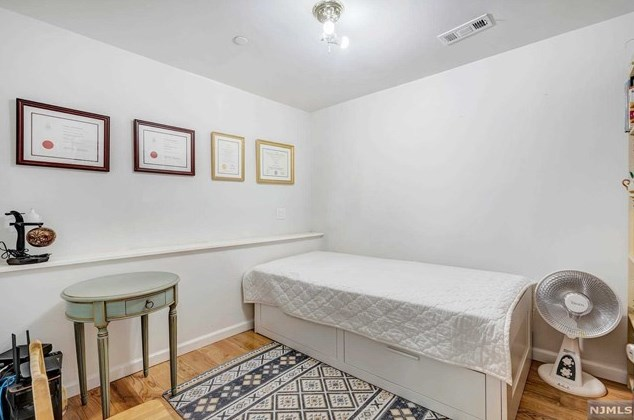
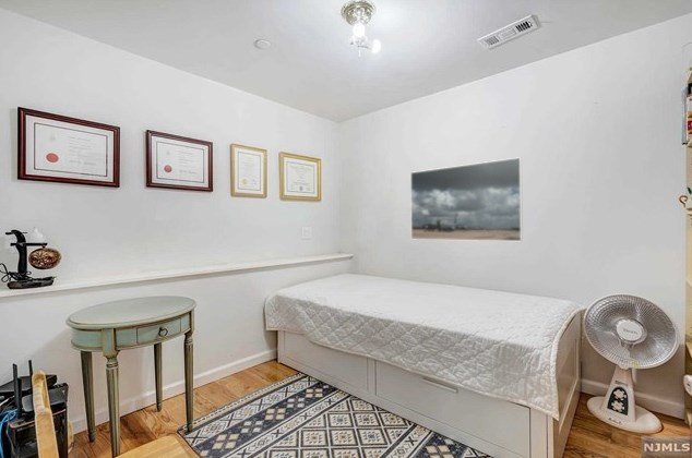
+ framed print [409,156,524,242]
